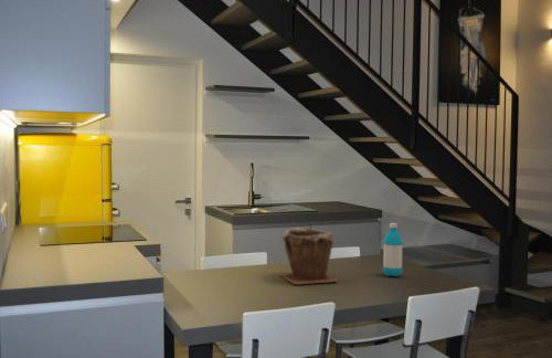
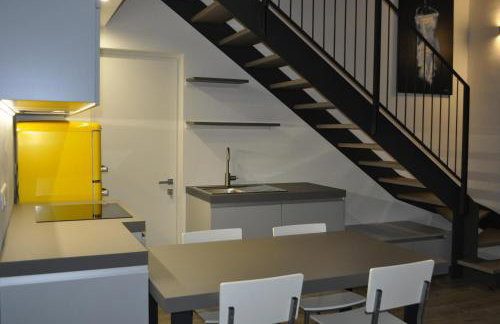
- water bottle [382,222,404,277]
- plant pot [278,227,338,285]
